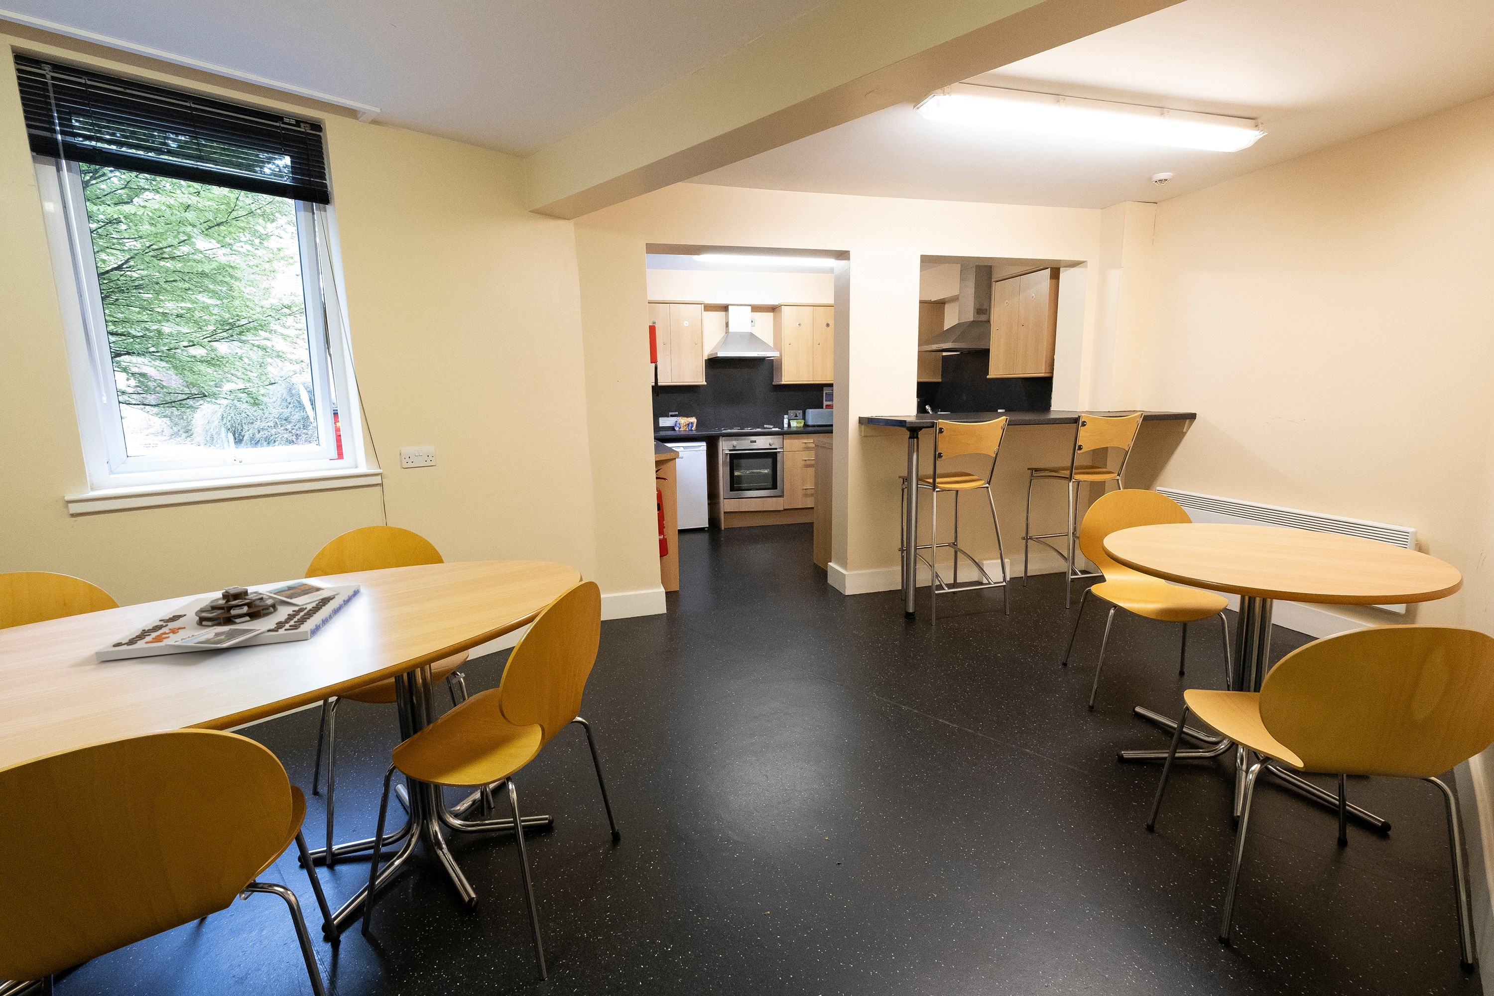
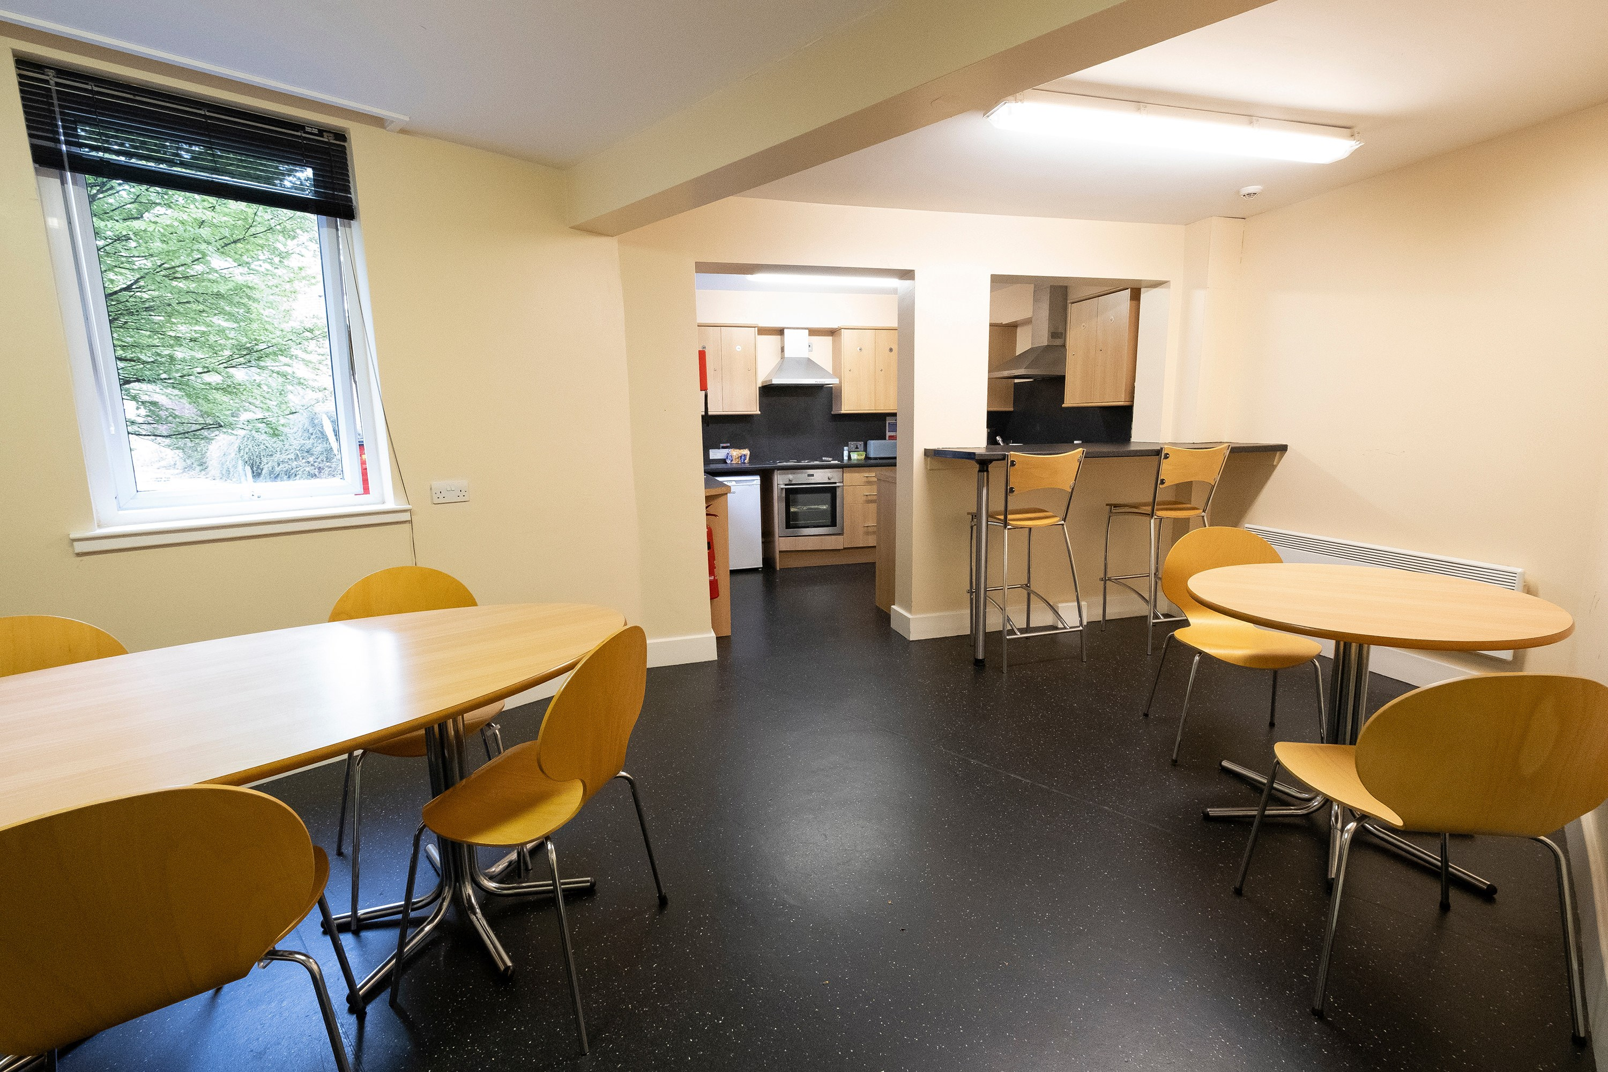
- board game [96,580,361,661]
